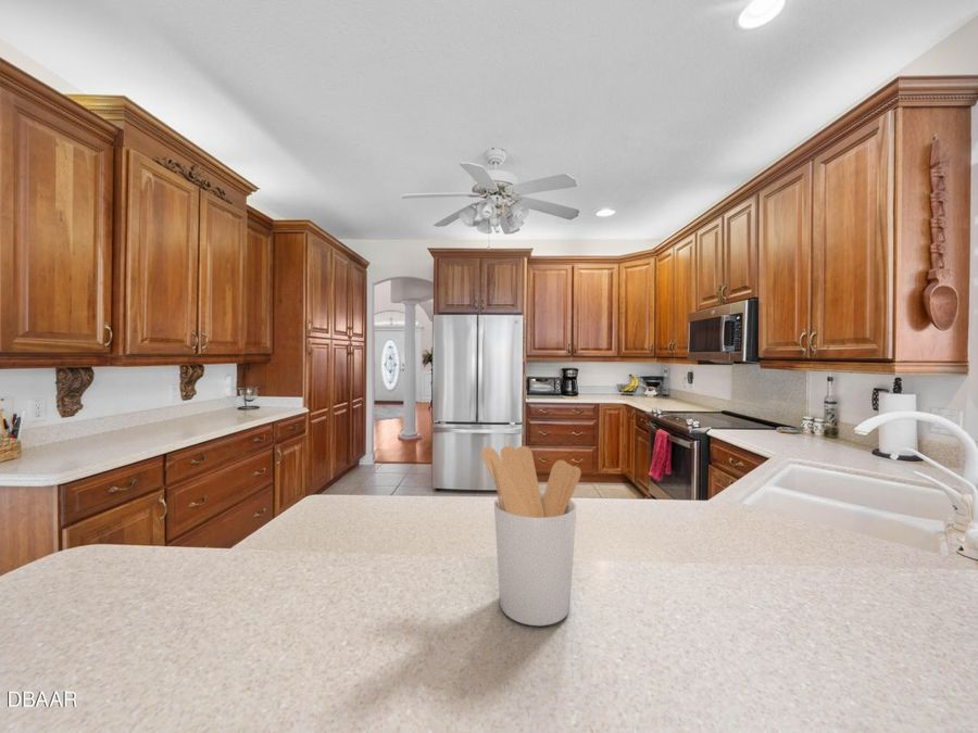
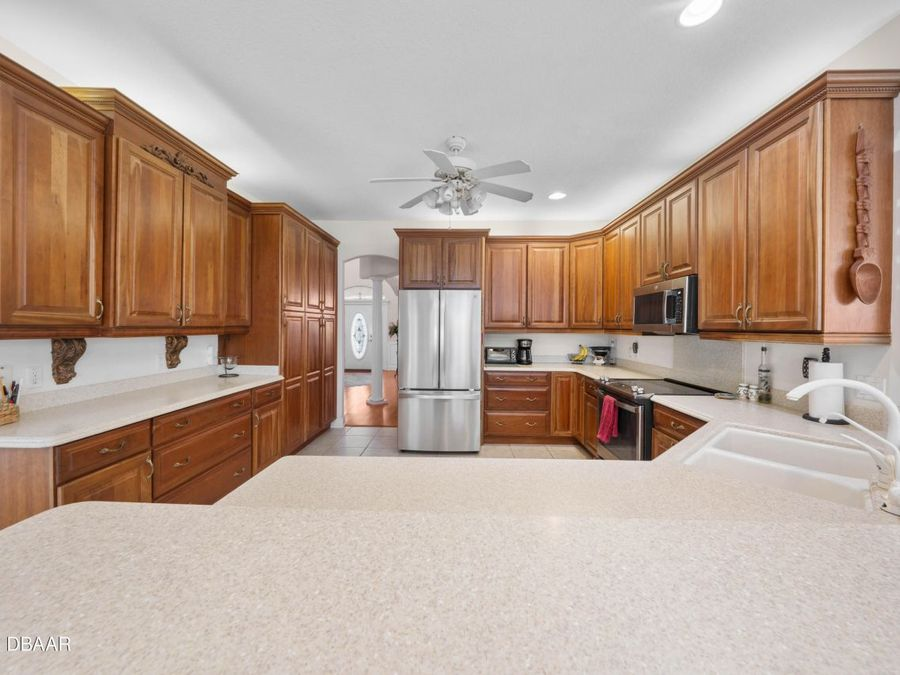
- utensil holder [480,445,581,627]
